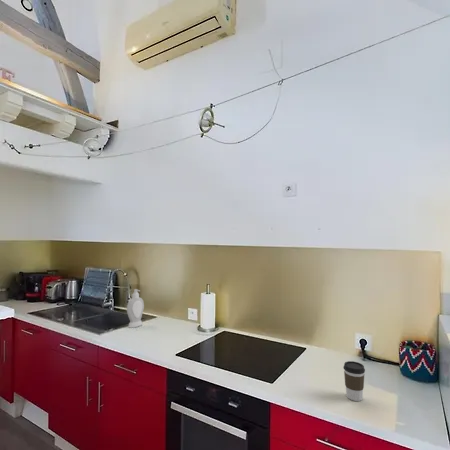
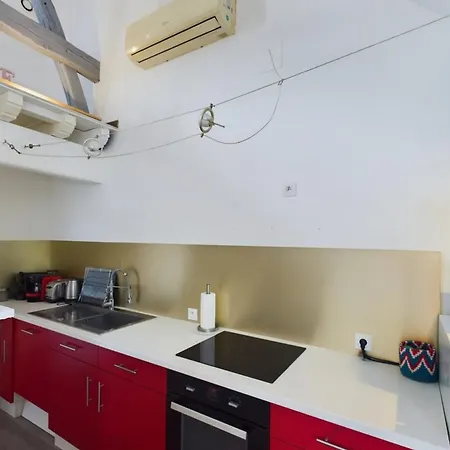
- soap bottle [126,288,145,329]
- coffee cup [342,360,366,402]
